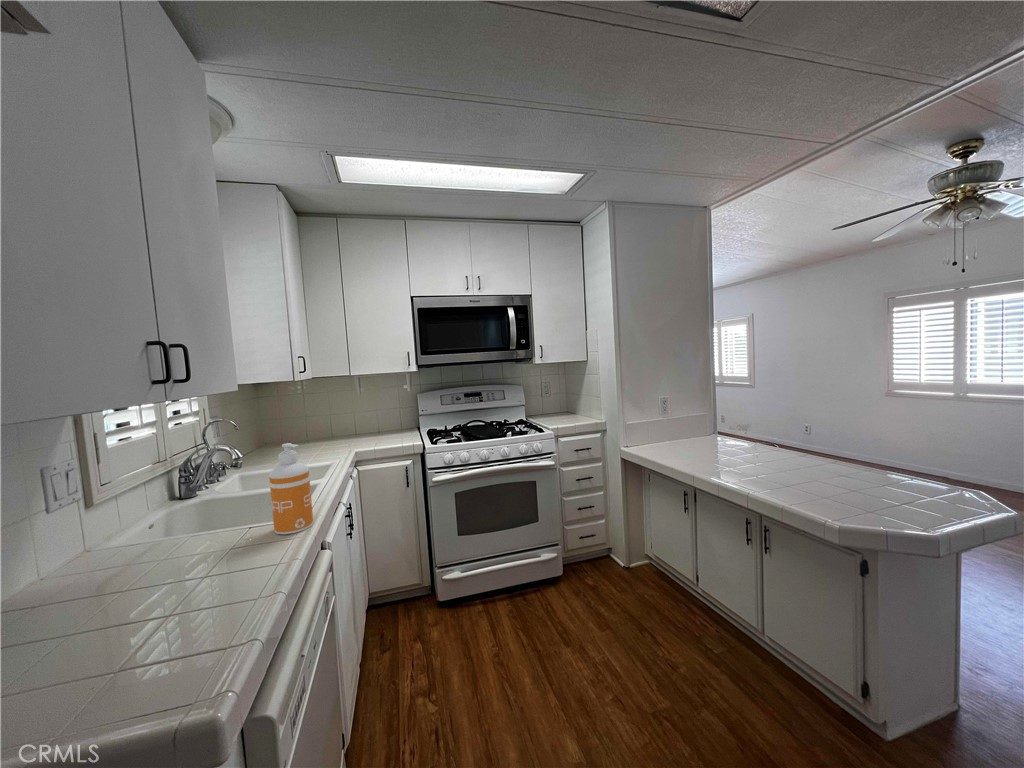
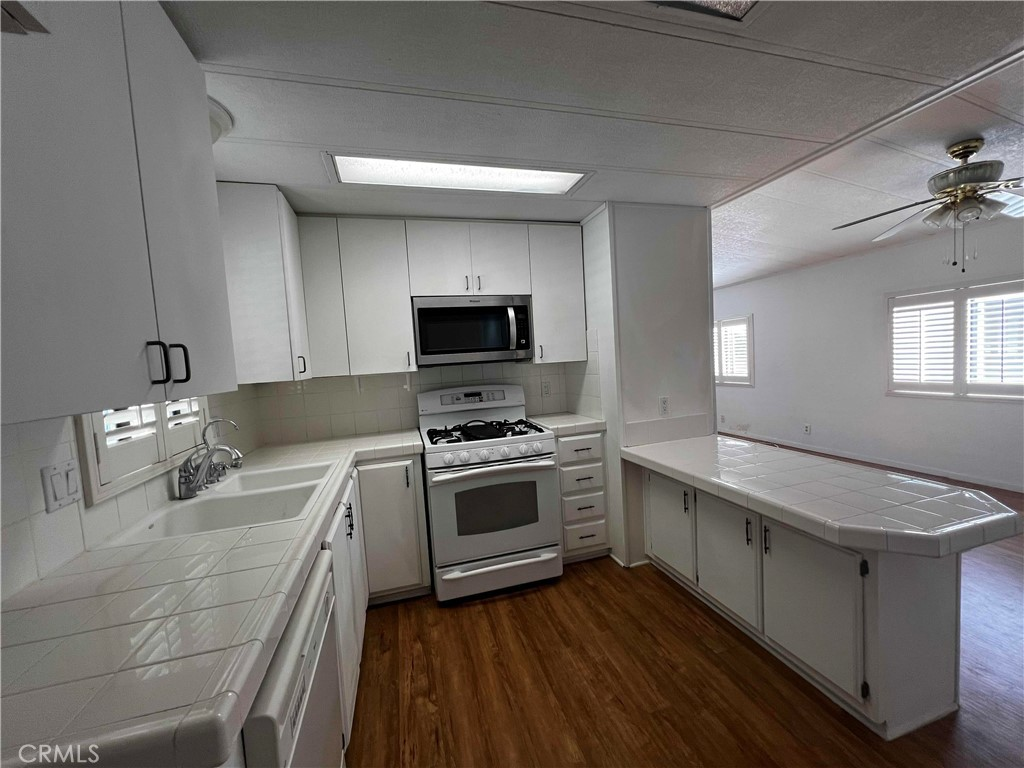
- soap dispenser [268,442,314,535]
